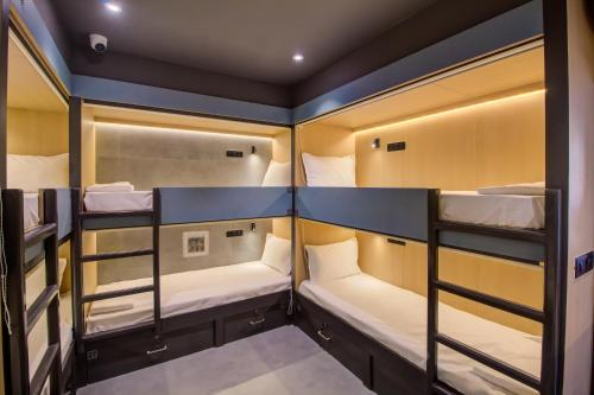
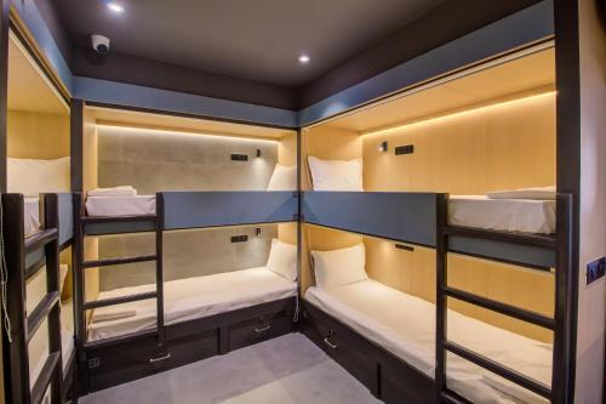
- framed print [182,230,210,259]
